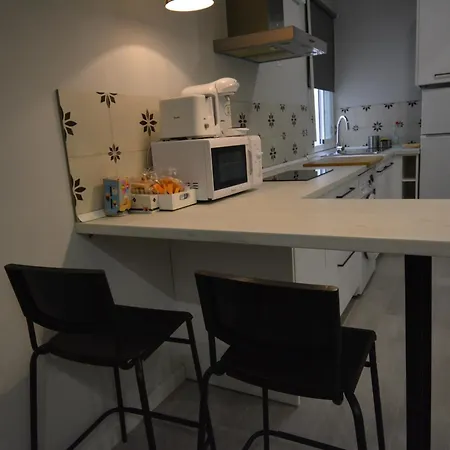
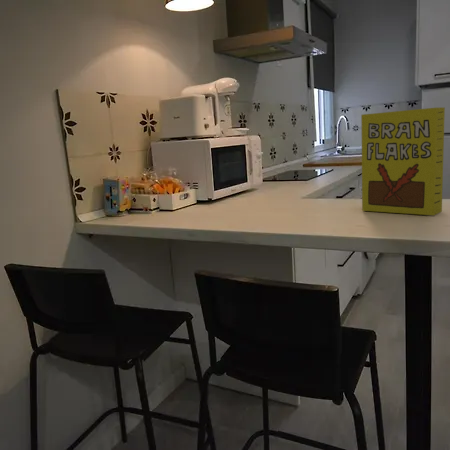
+ cereal box [360,106,446,216]
